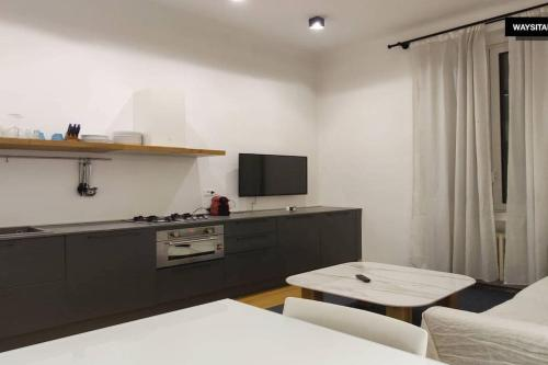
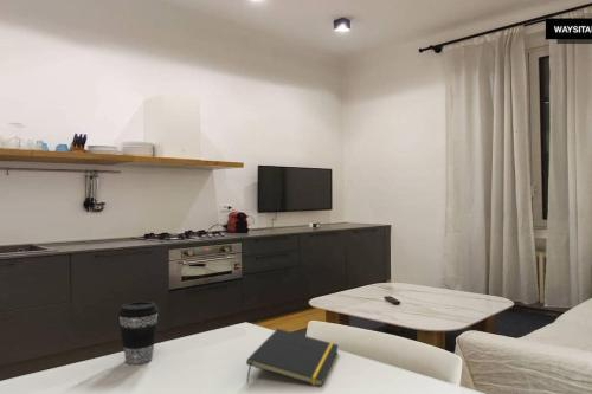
+ coffee cup [117,301,160,366]
+ notepad [245,328,340,388]
